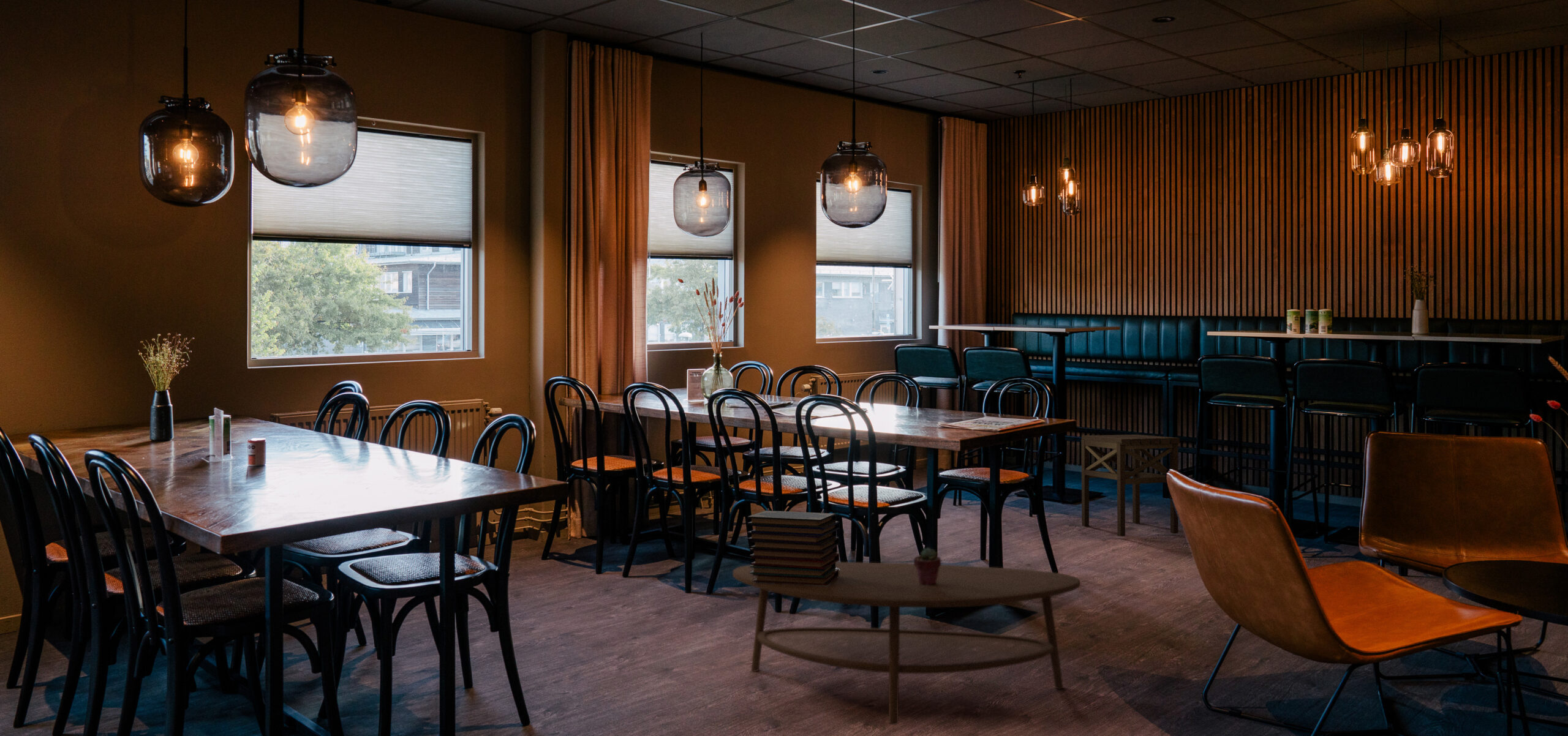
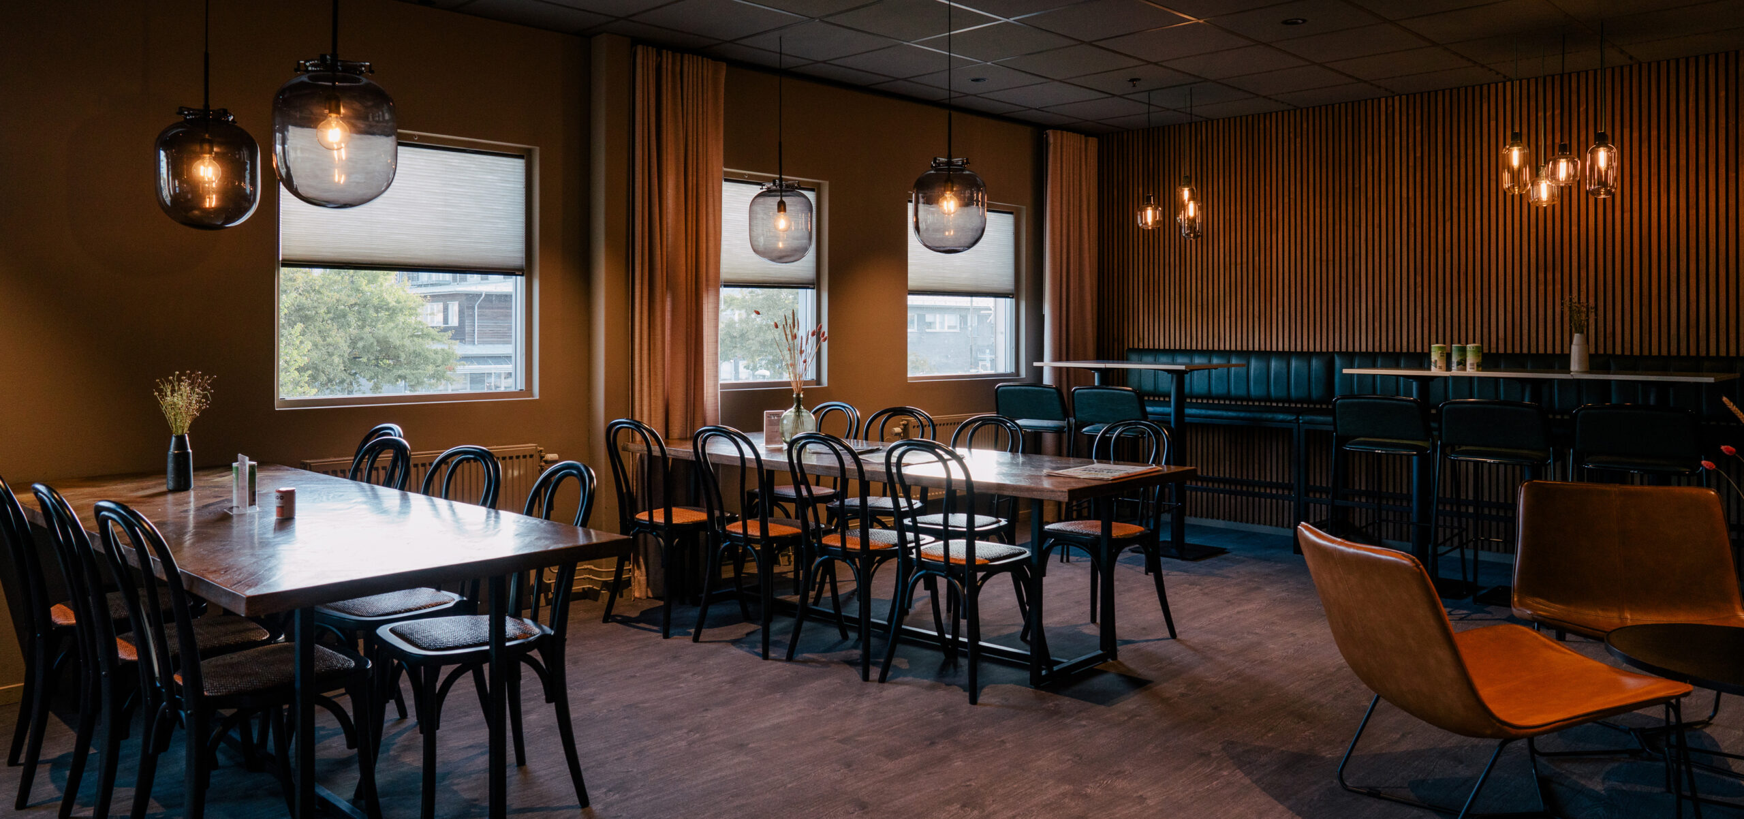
- coffee table [733,561,1081,725]
- side table [1080,434,1180,537]
- potted succulent [913,547,941,585]
- book stack [747,510,840,586]
